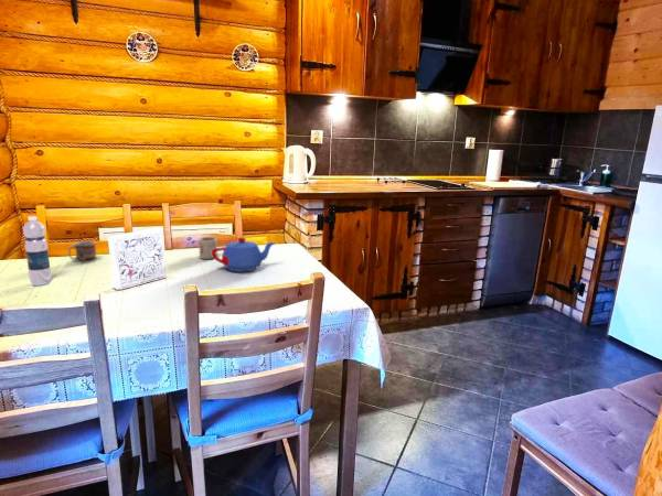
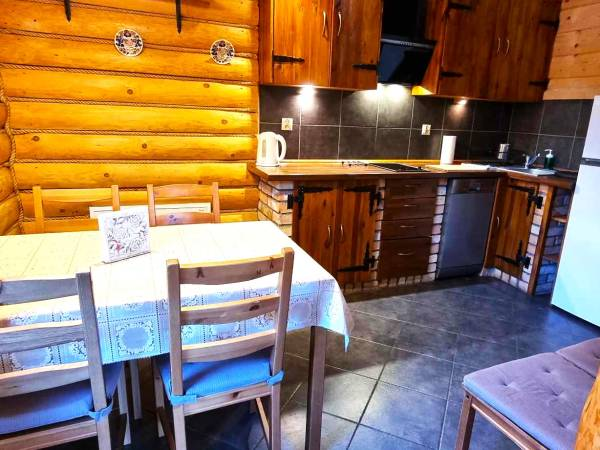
- teapot [212,237,276,272]
- water bottle [22,215,53,287]
- cup [197,236,218,260]
- cup [67,239,97,265]
